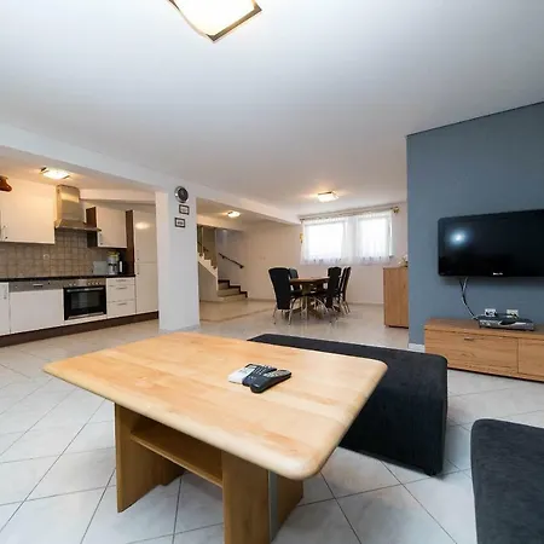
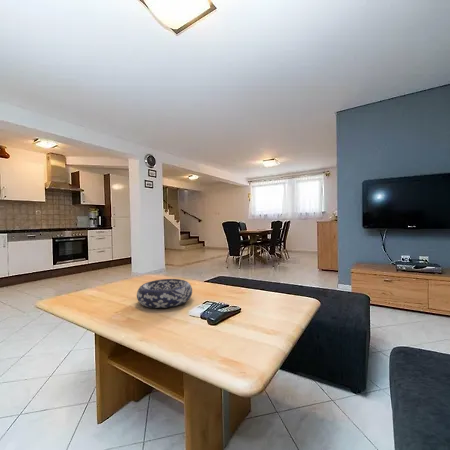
+ decorative bowl [136,278,193,309]
